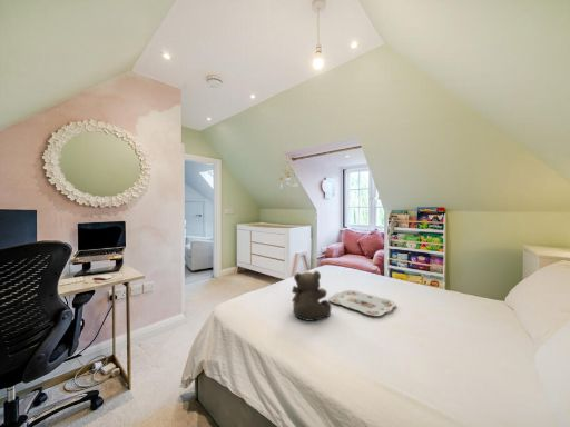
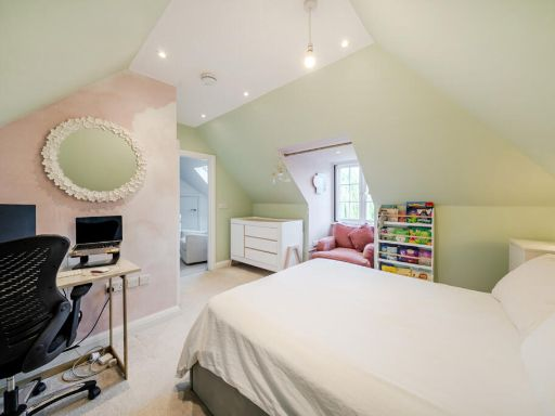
- serving tray [327,289,397,317]
- teddy bear [291,270,332,322]
